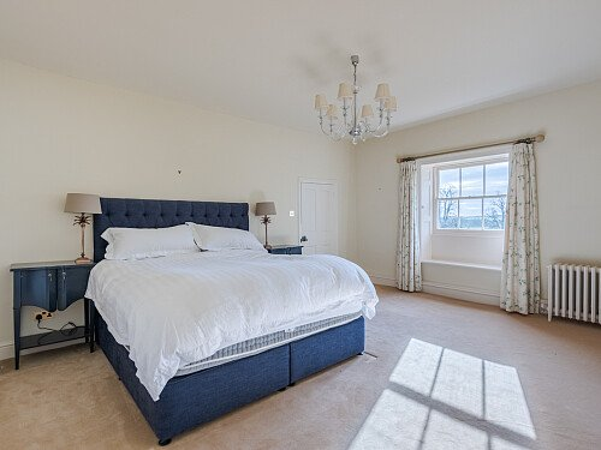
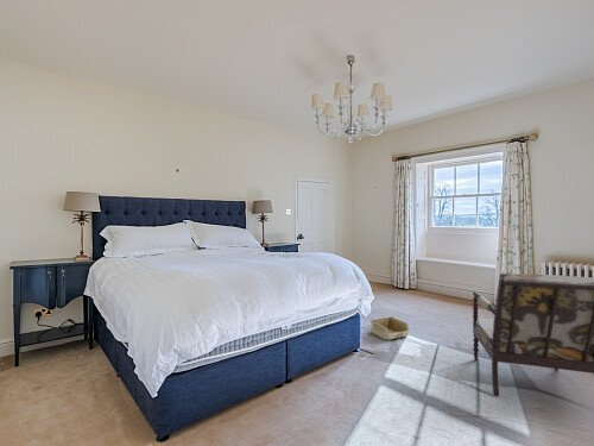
+ storage bin [369,315,410,341]
+ armchair [472,272,594,397]
